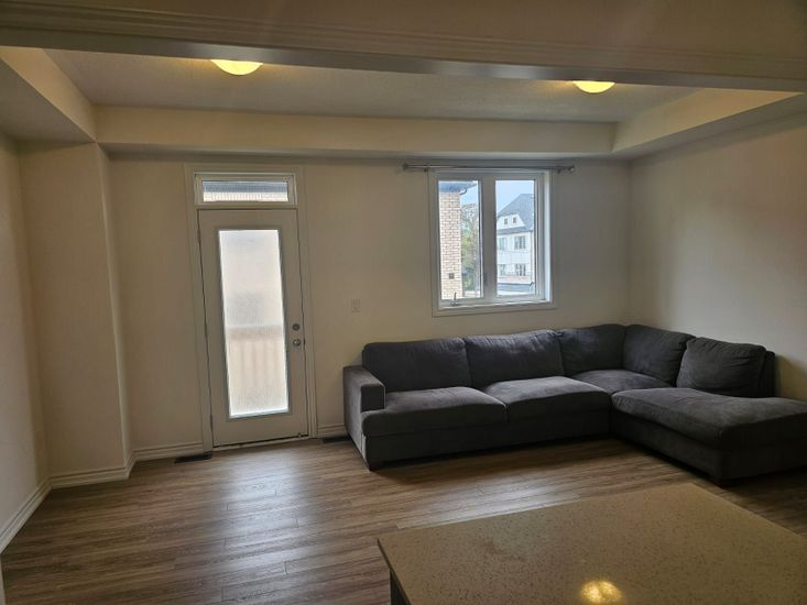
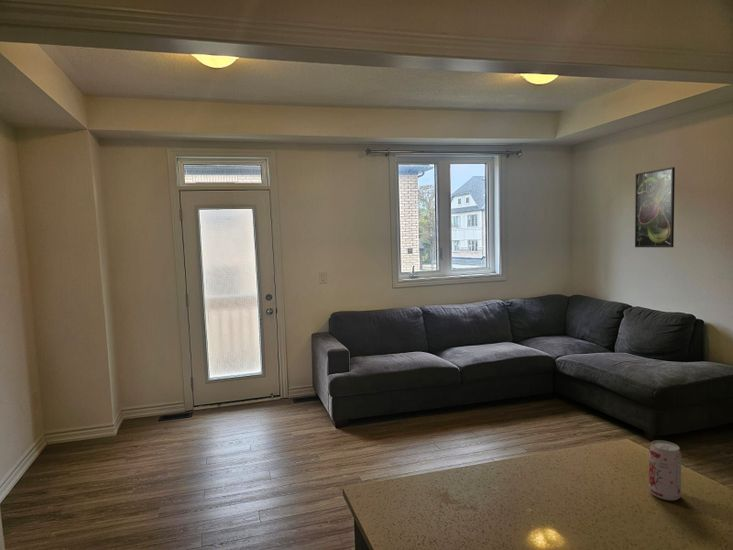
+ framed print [634,166,676,248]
+ beverage can [648,439,682,502]
